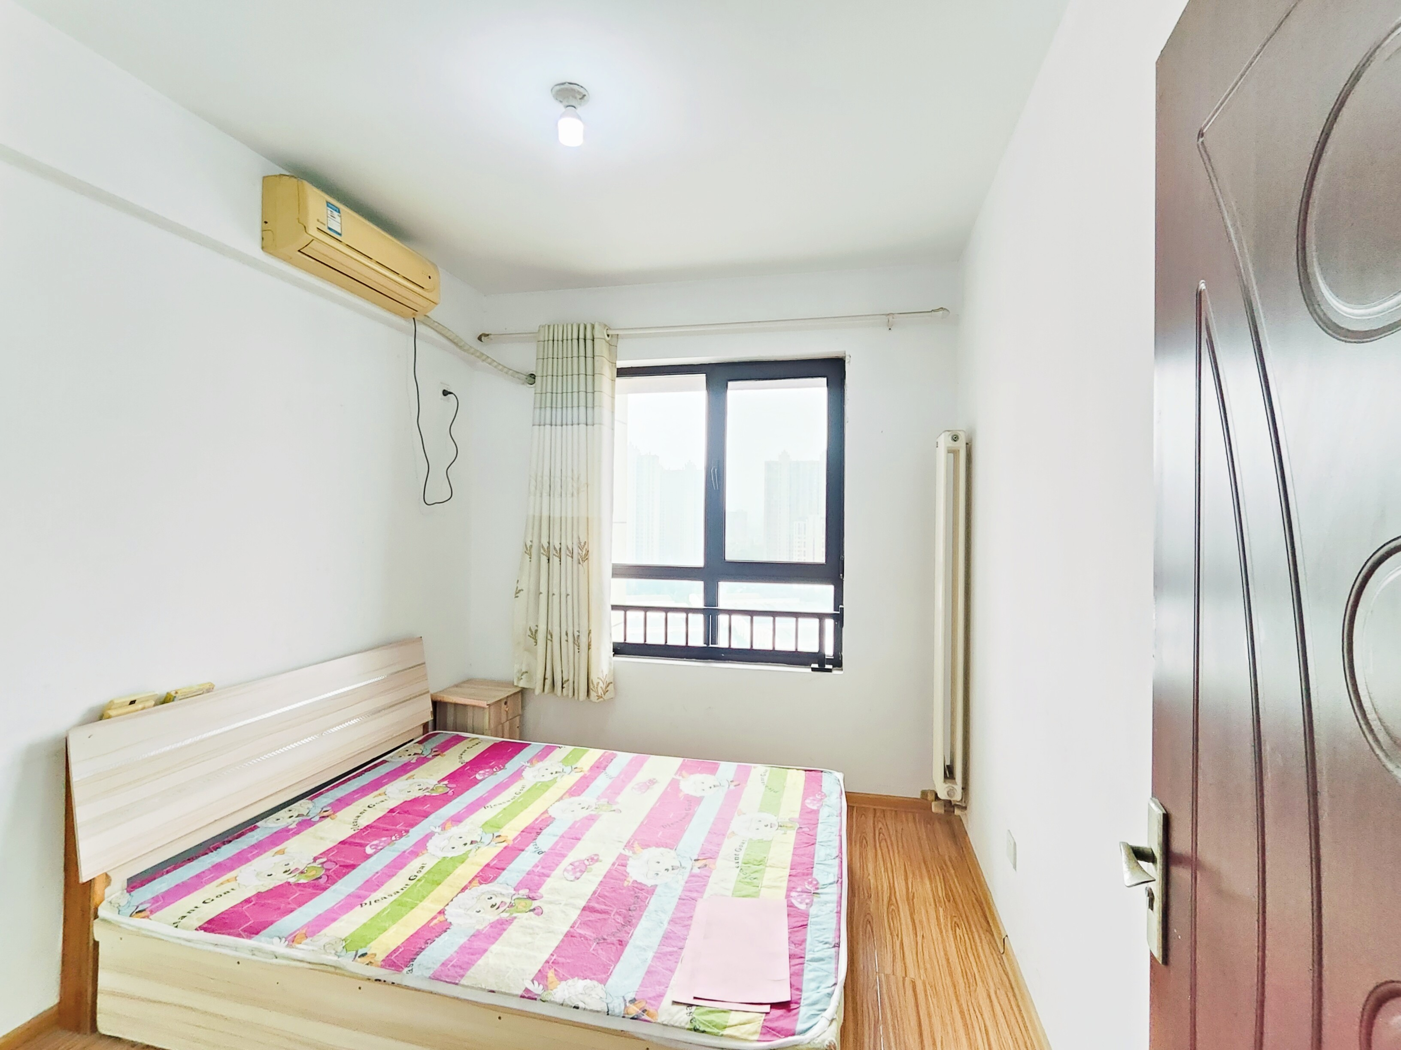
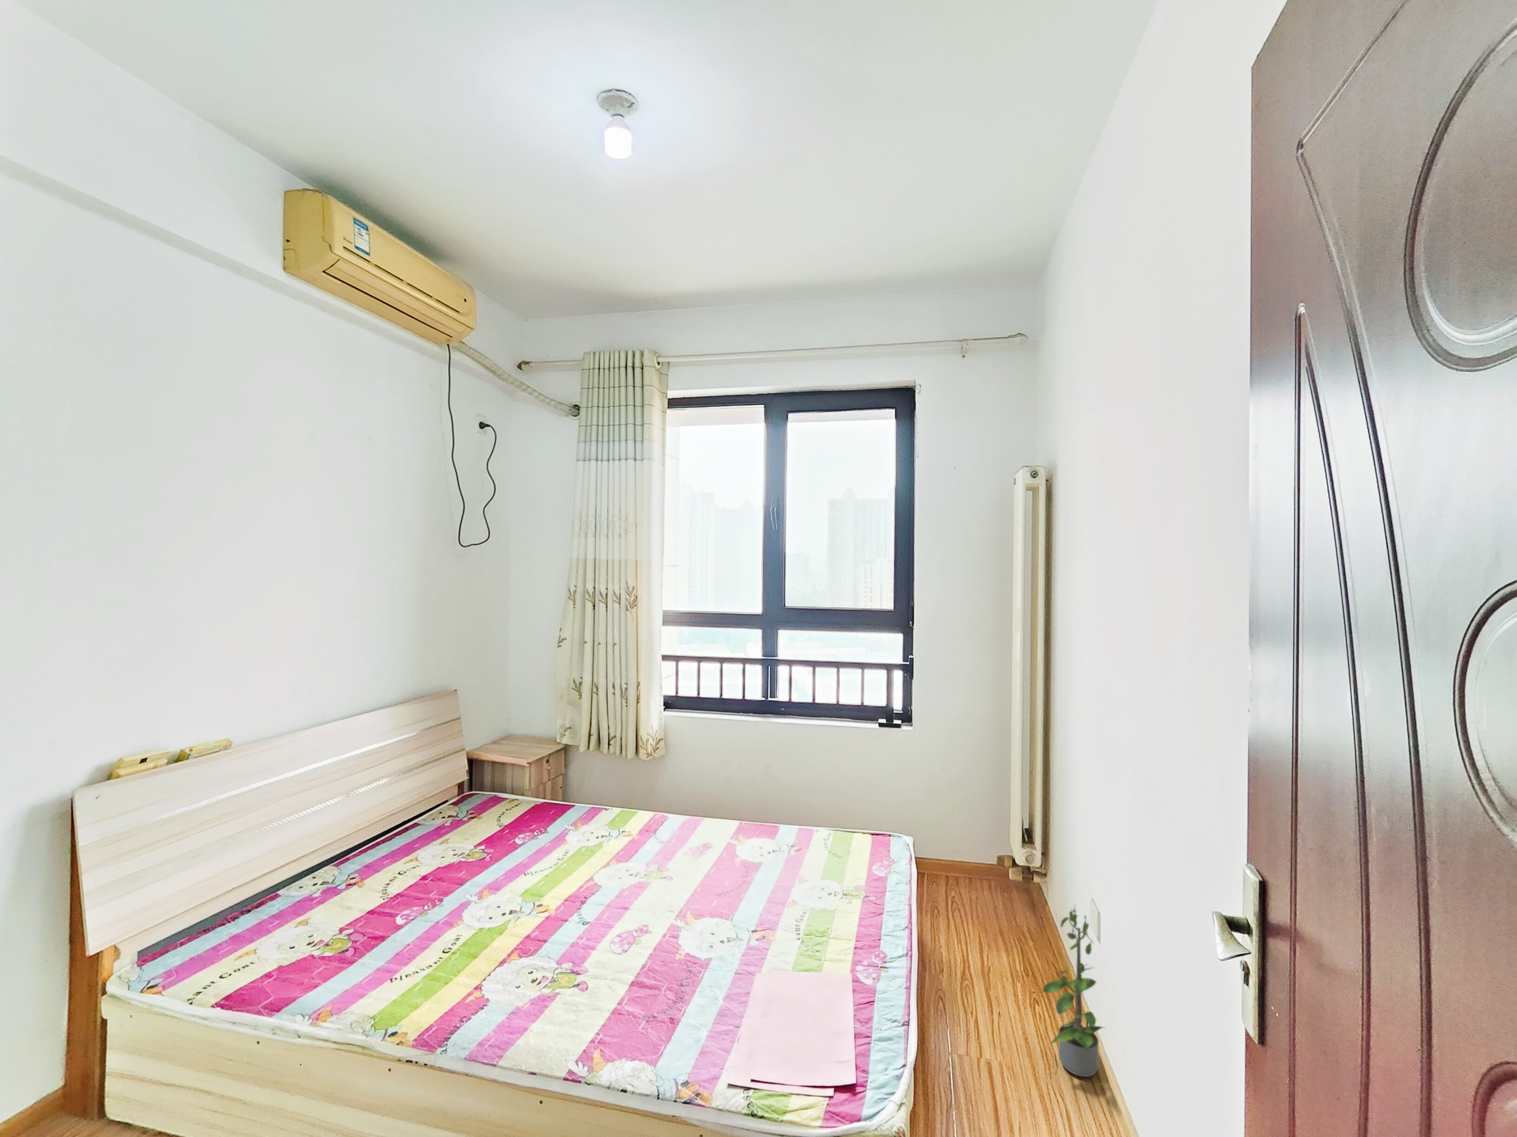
+ potted plant [1042,904,1105,1077]
